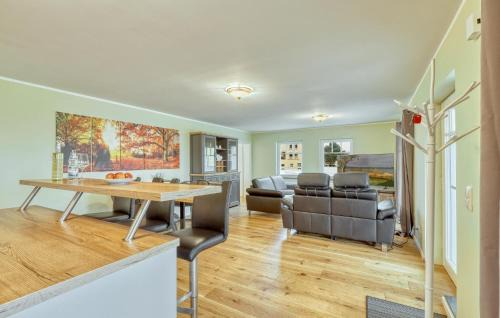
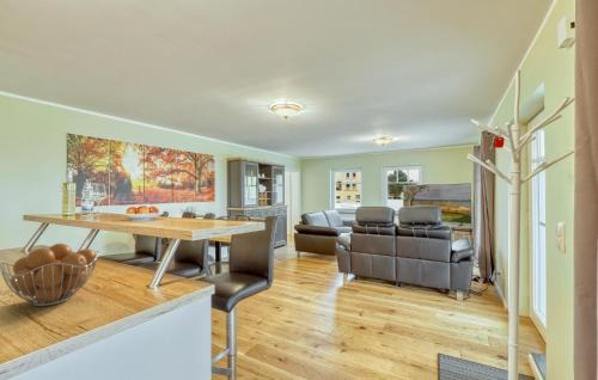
+ fruit basket [0,243,100,307]
